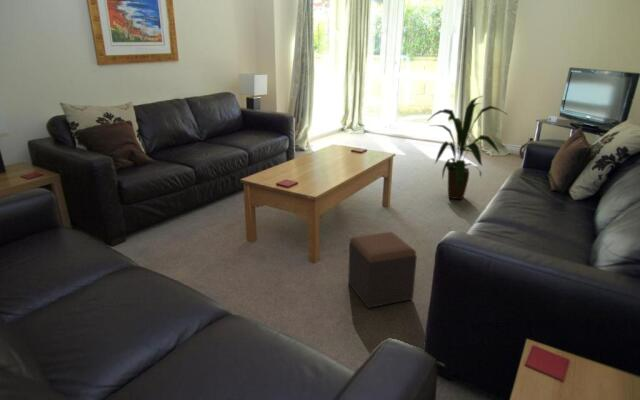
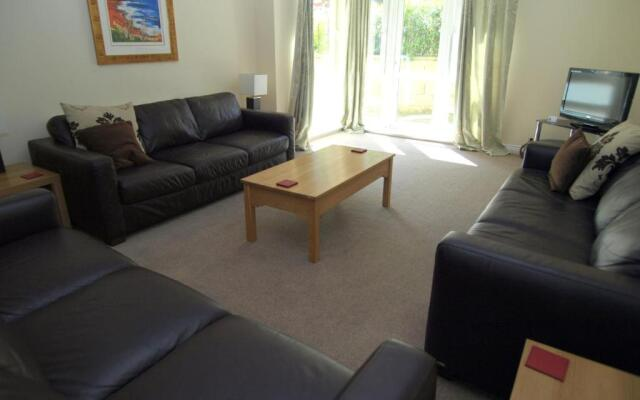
- footstool [347,231,418,309]
- house plant [427,95,509,200]
